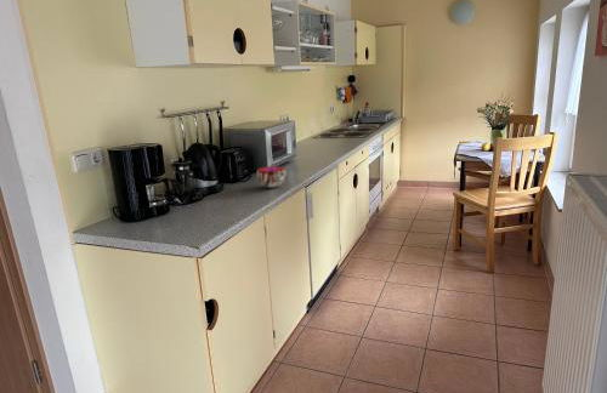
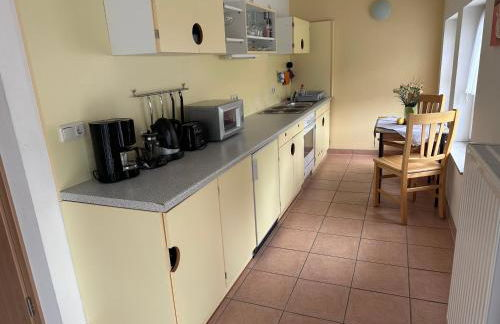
- decorative bowl [256,165,287,188]
